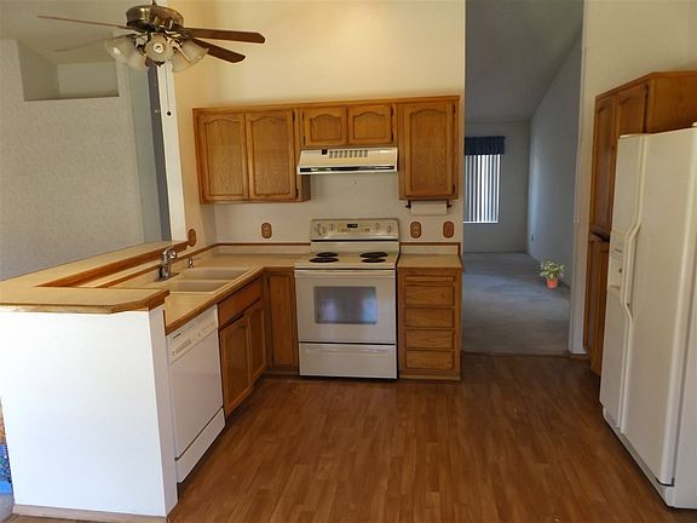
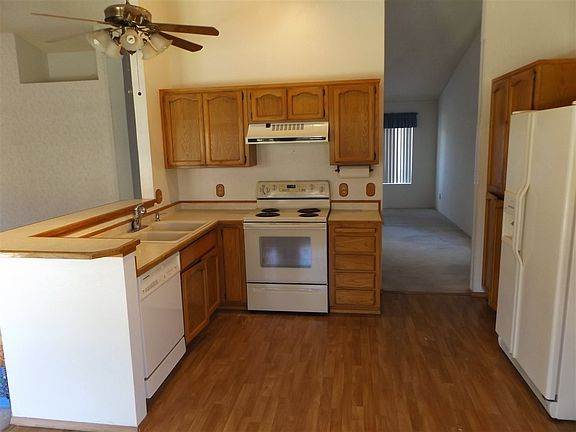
- potted plant [540,260,565,289]
